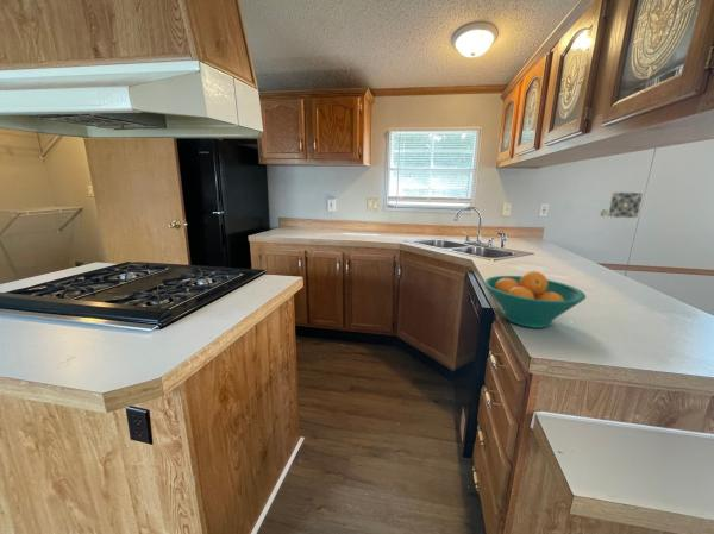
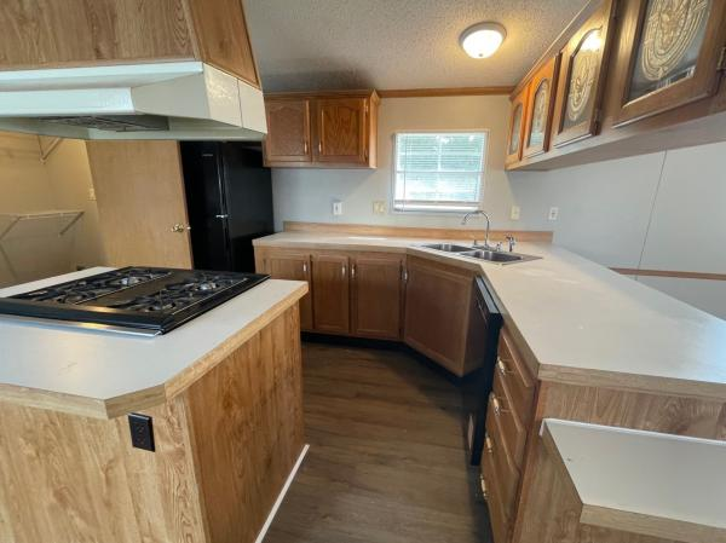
- decorative tile [599,191,644,219]
- fruit bowl [483,270,587,329]
